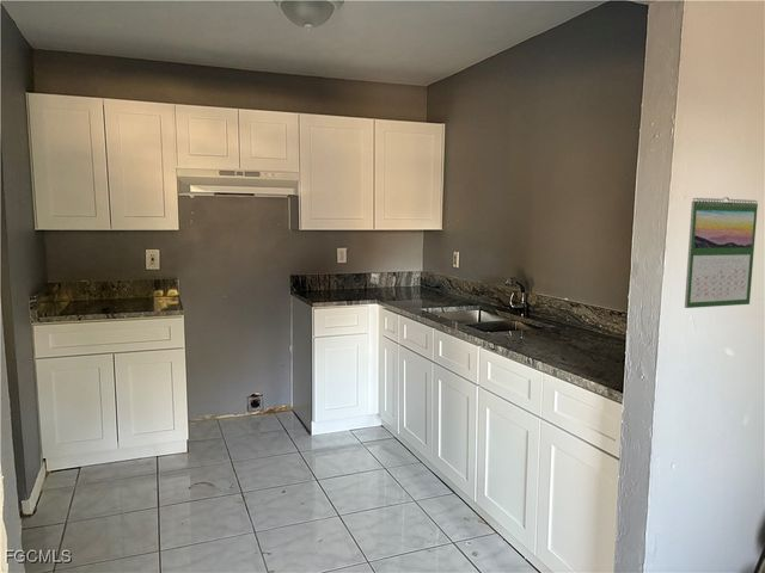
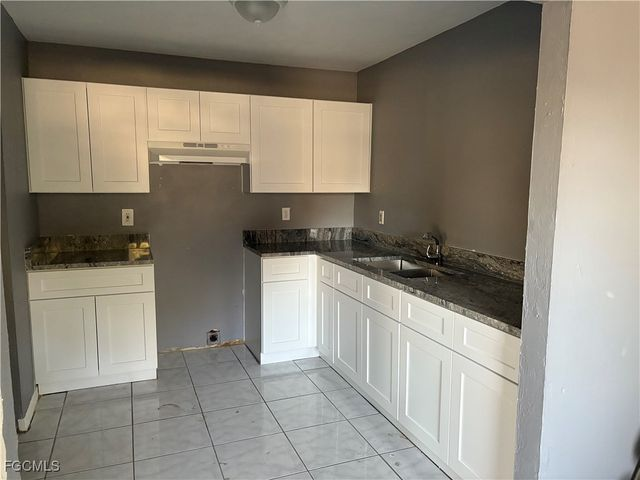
- calendar [684,196,759,309]
